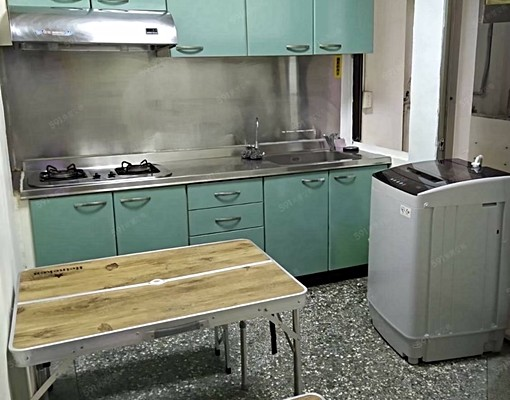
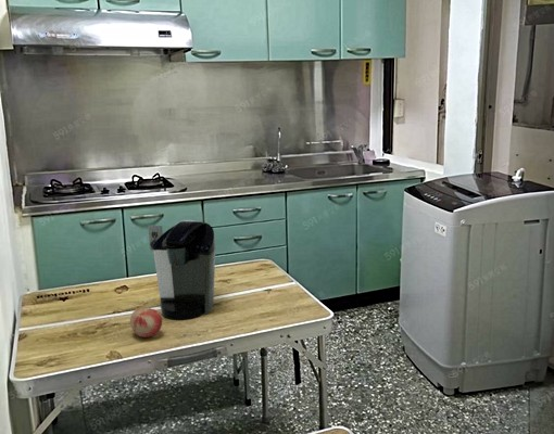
+ fruit [129,307,163,339]
+ coffee maker [147,219,216,321]
